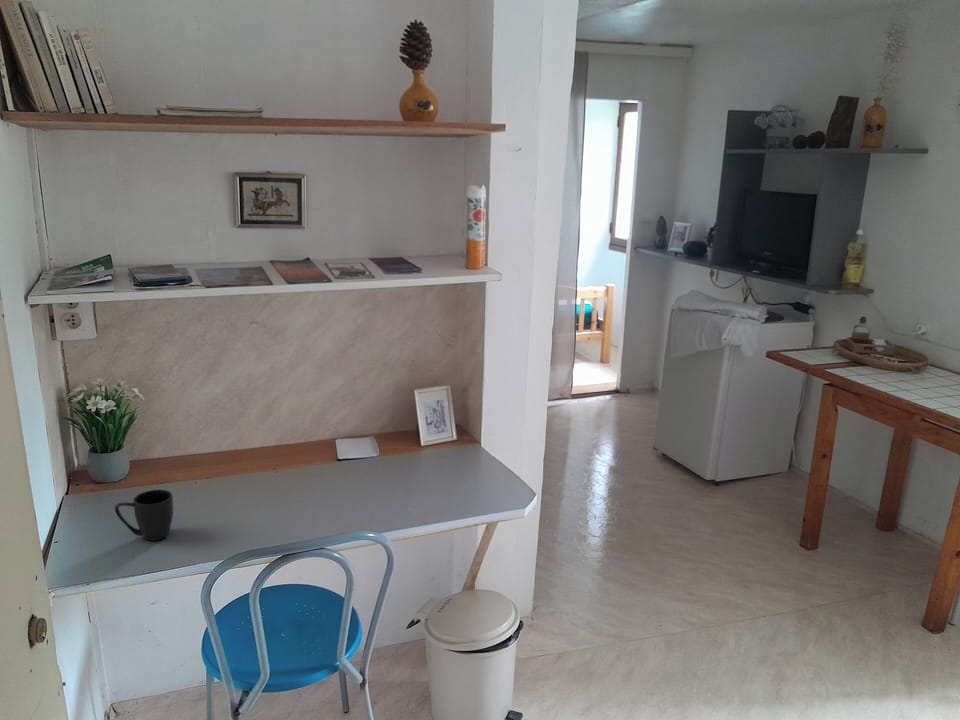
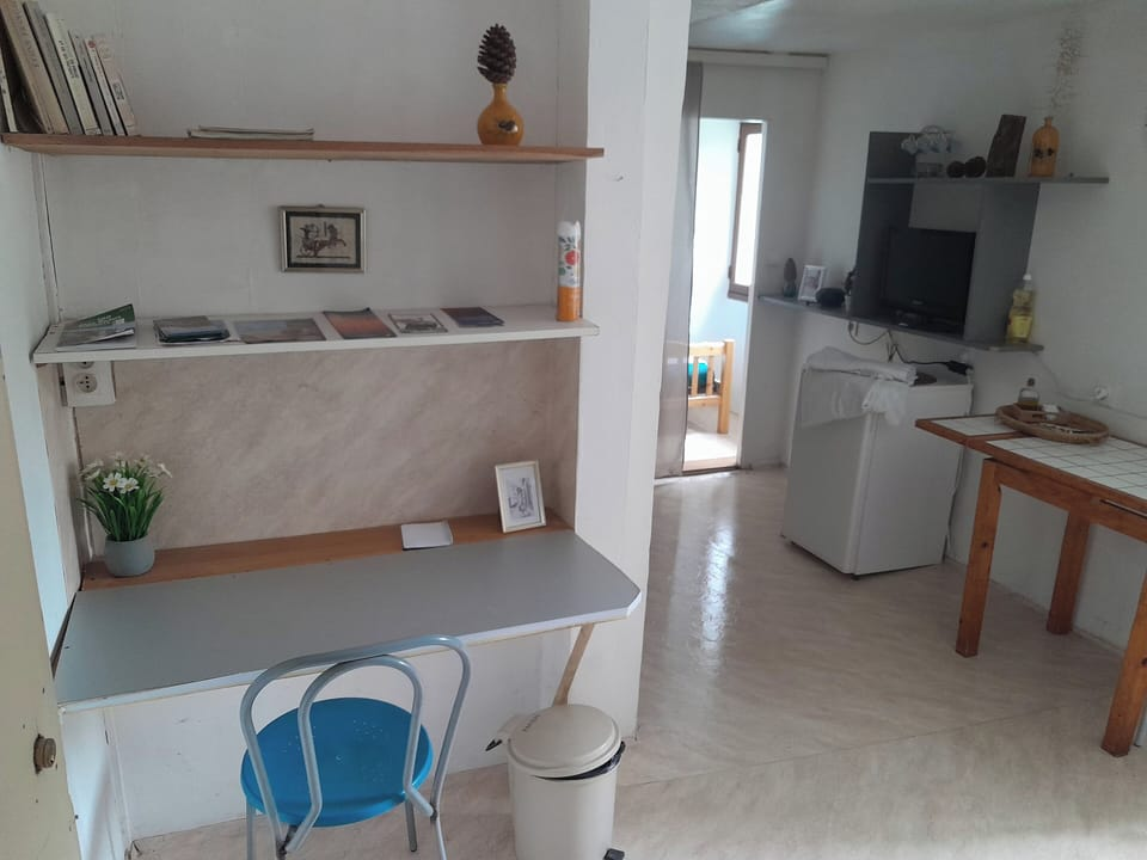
- mug [114,489,174,542]
